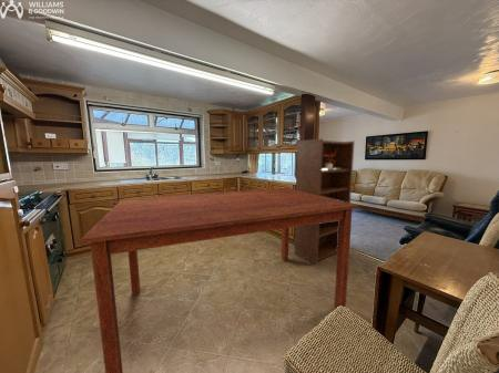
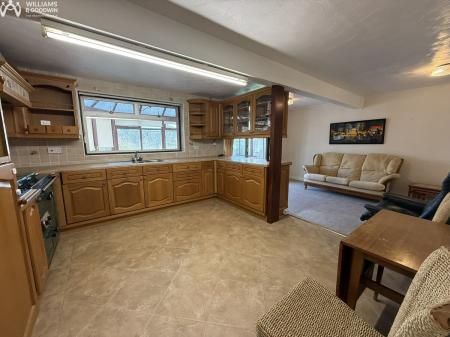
- dining table [80,187,358,373]
- bookshelf [293,137,356,266]
